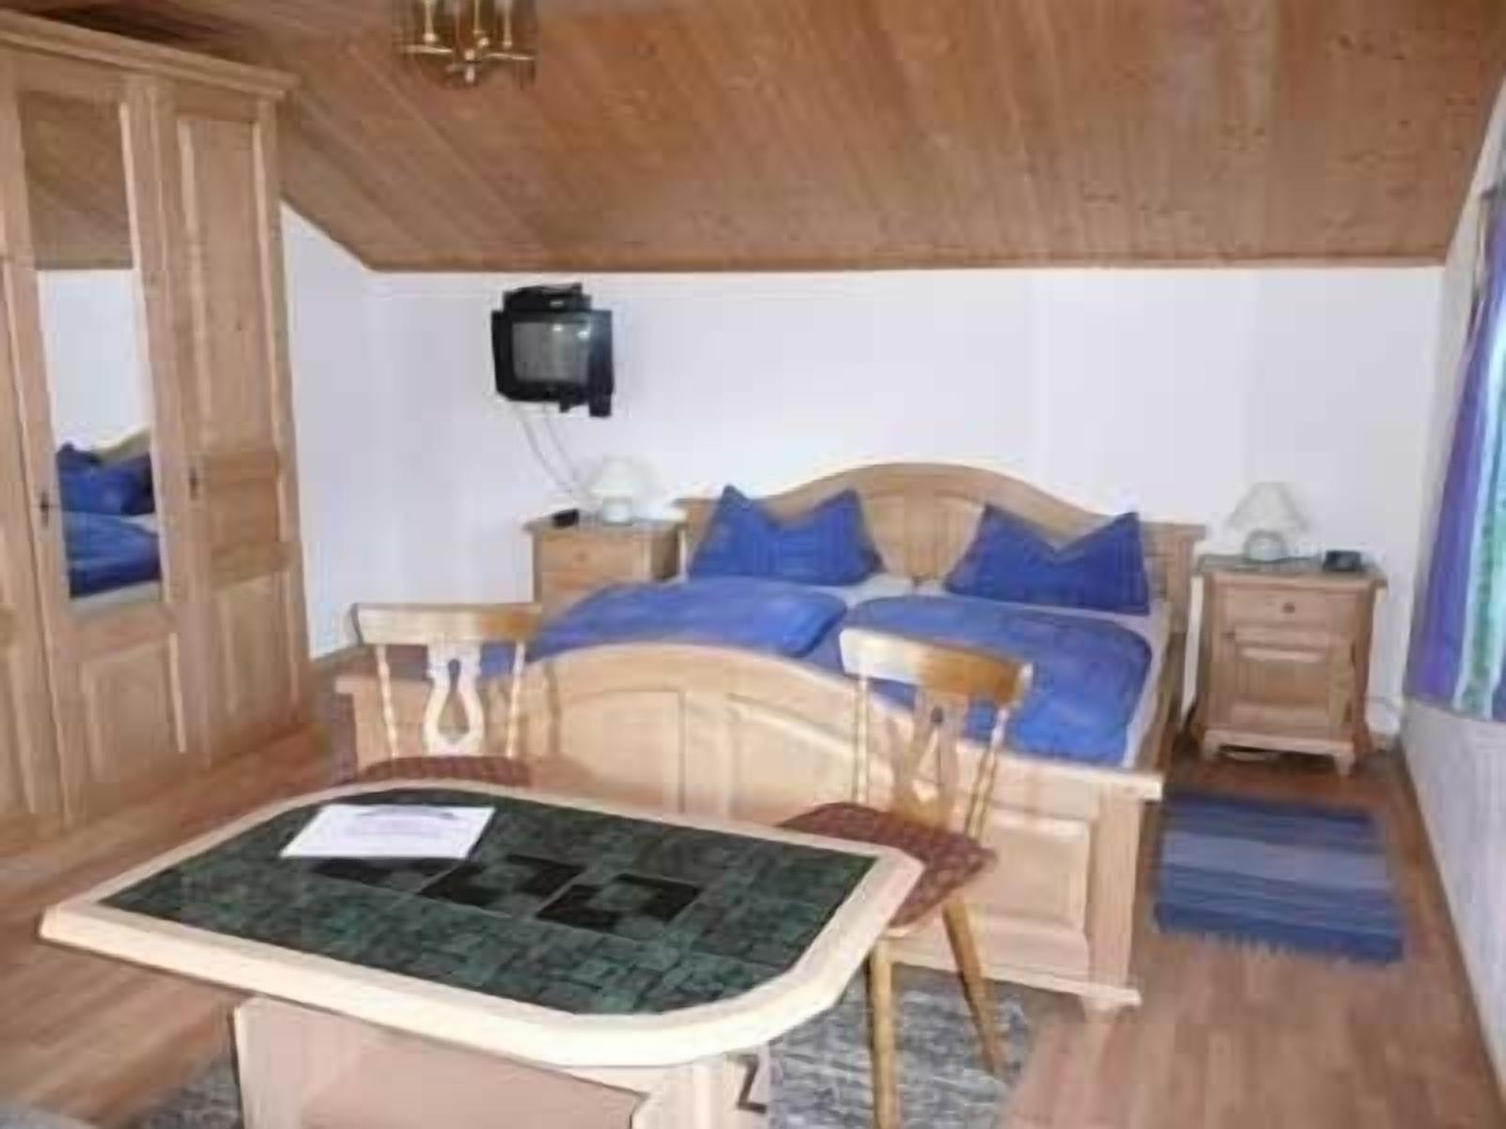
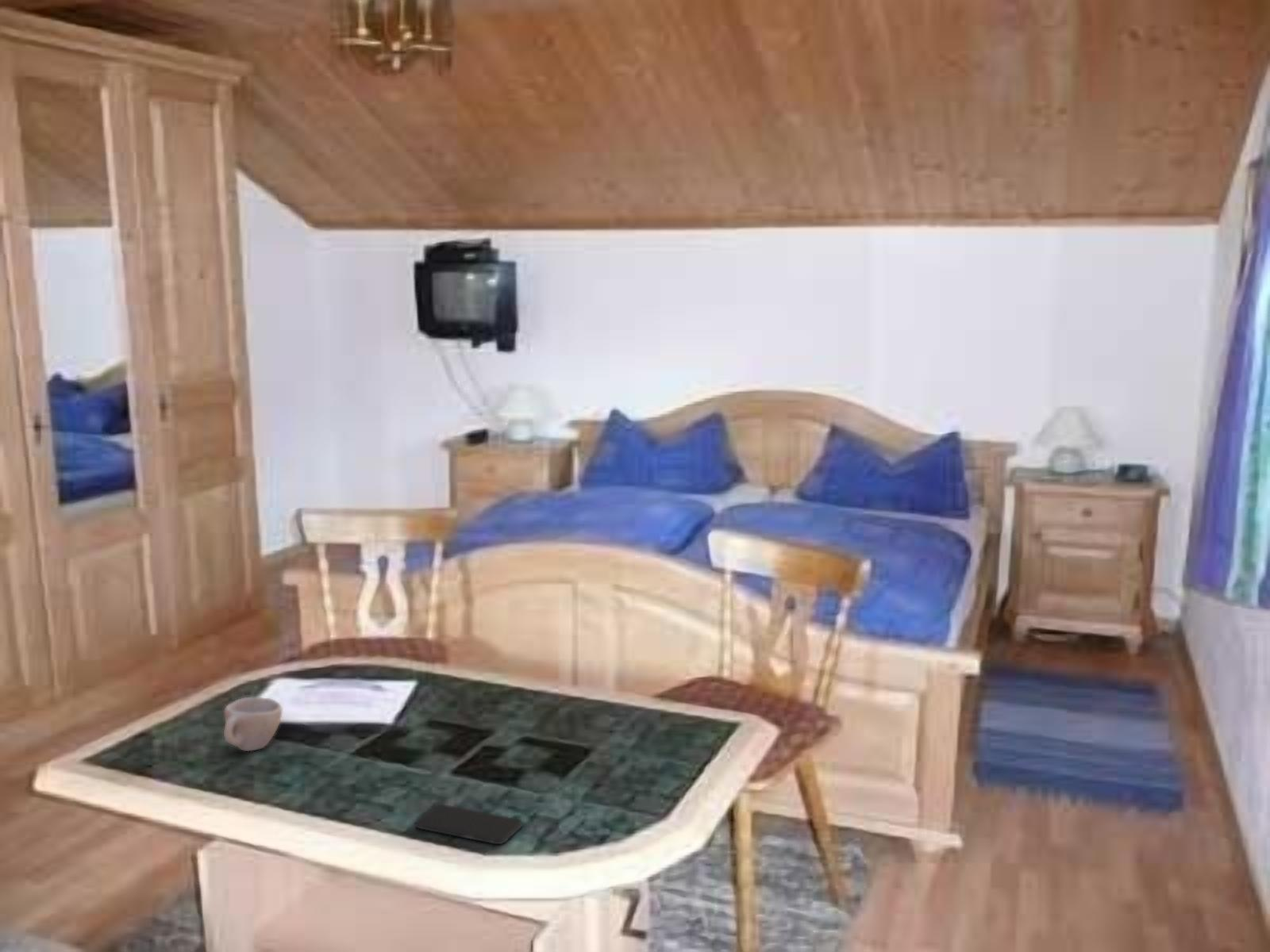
+ smartphone [414,804,523,845]
+ cup [223,697,283,752]
